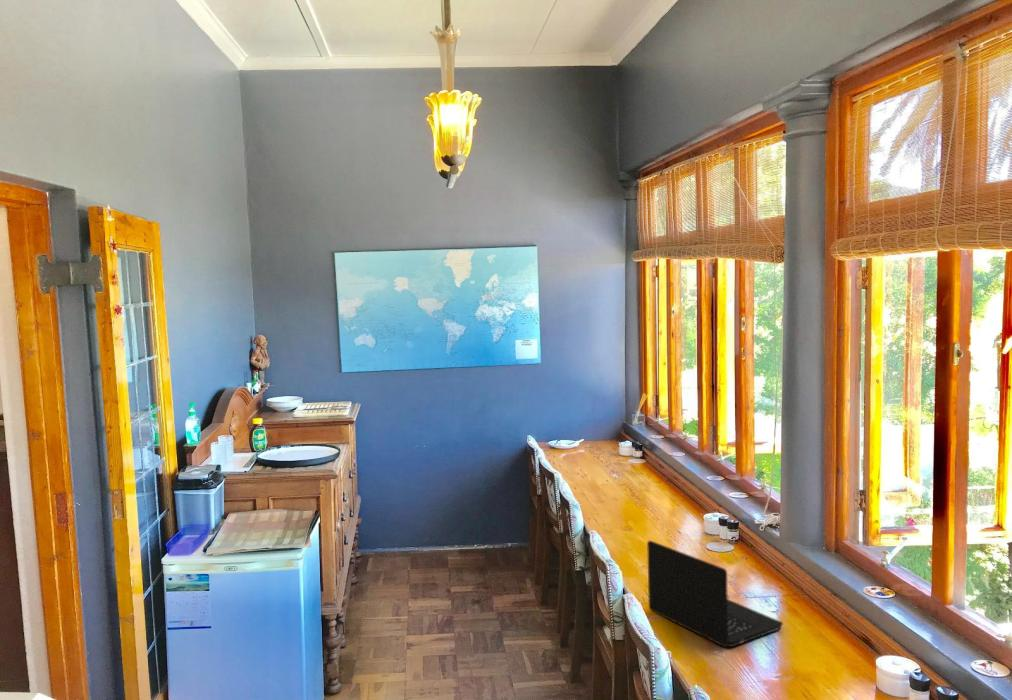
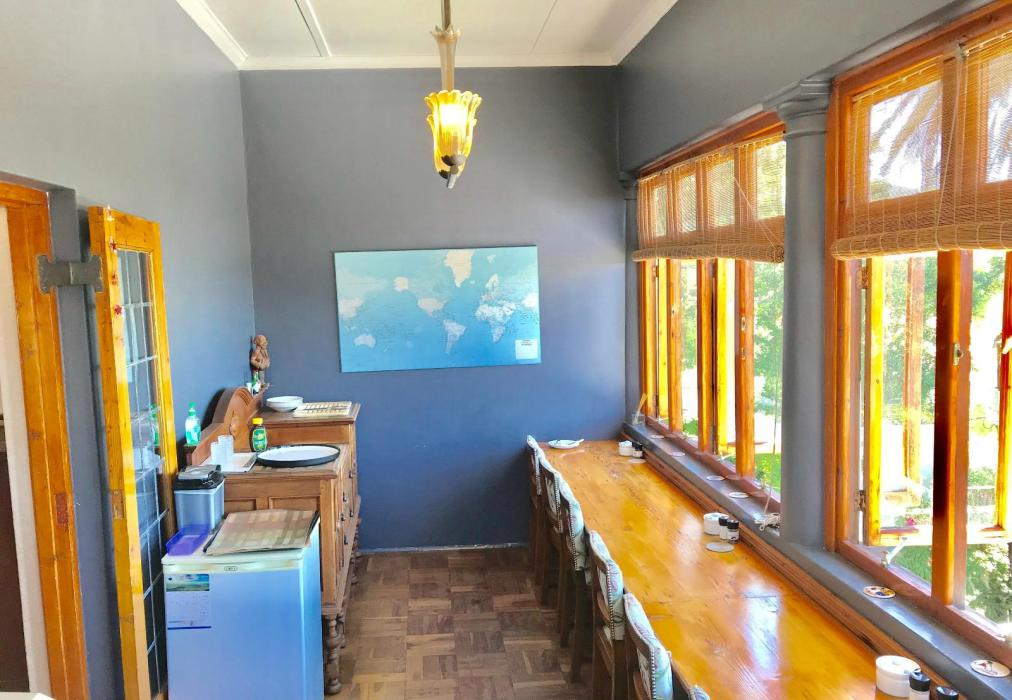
- laptop [646,540,784,648]
